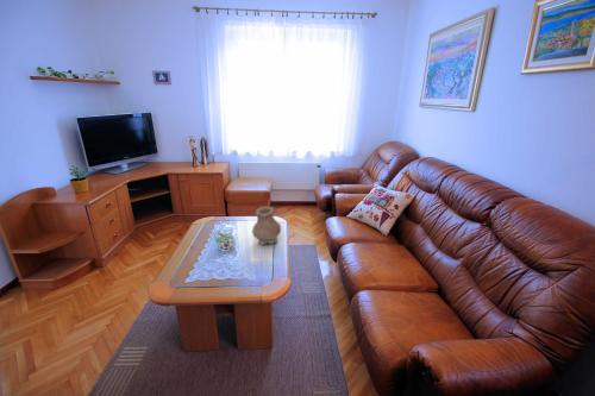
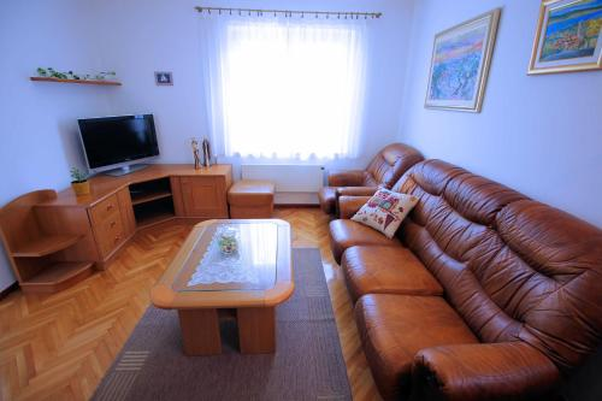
- vase [251,206,282,246]
